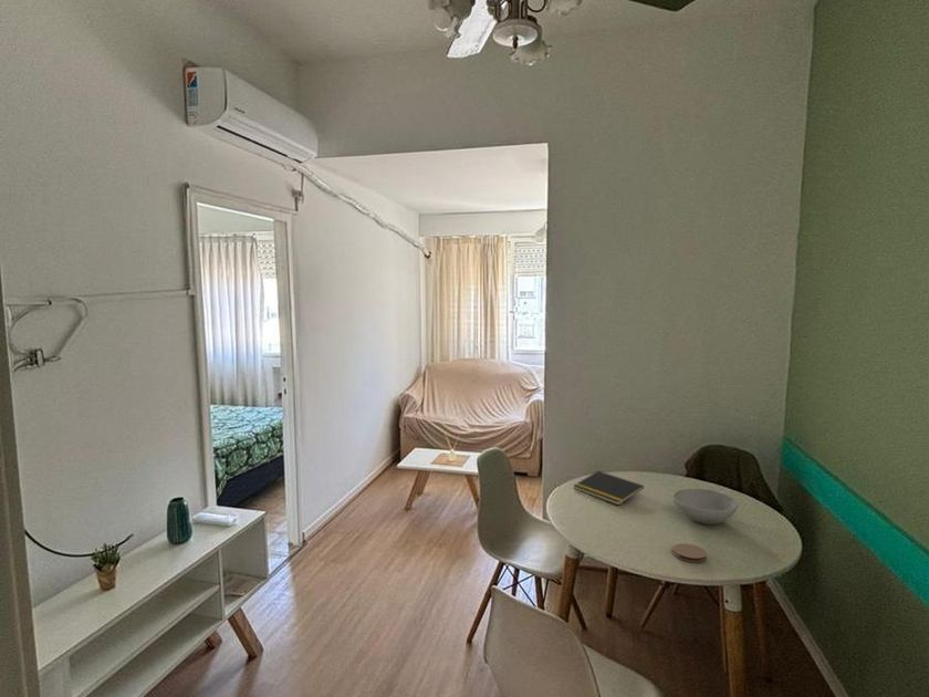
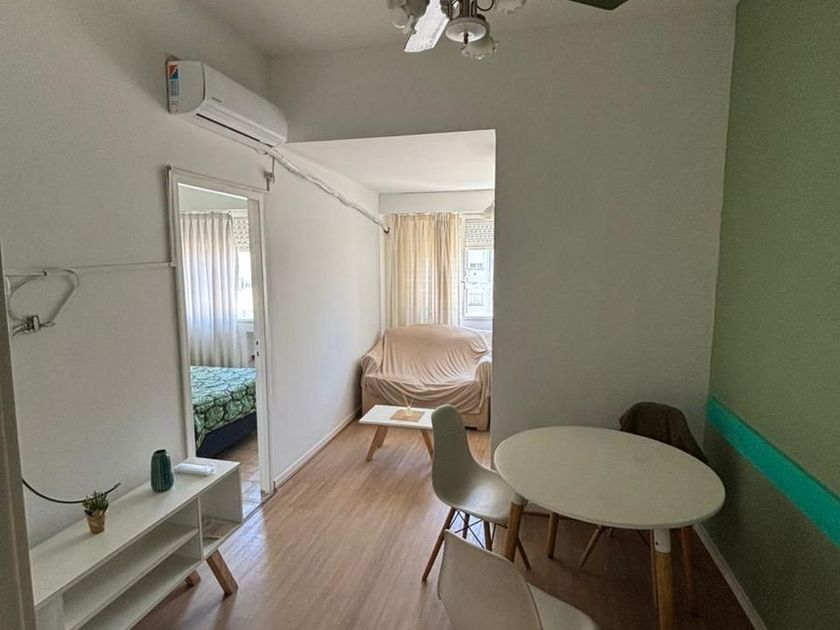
- notepad [573,470,645,507]
- bowl [671,488,739,526]
- coaster [672,542,708,563]
